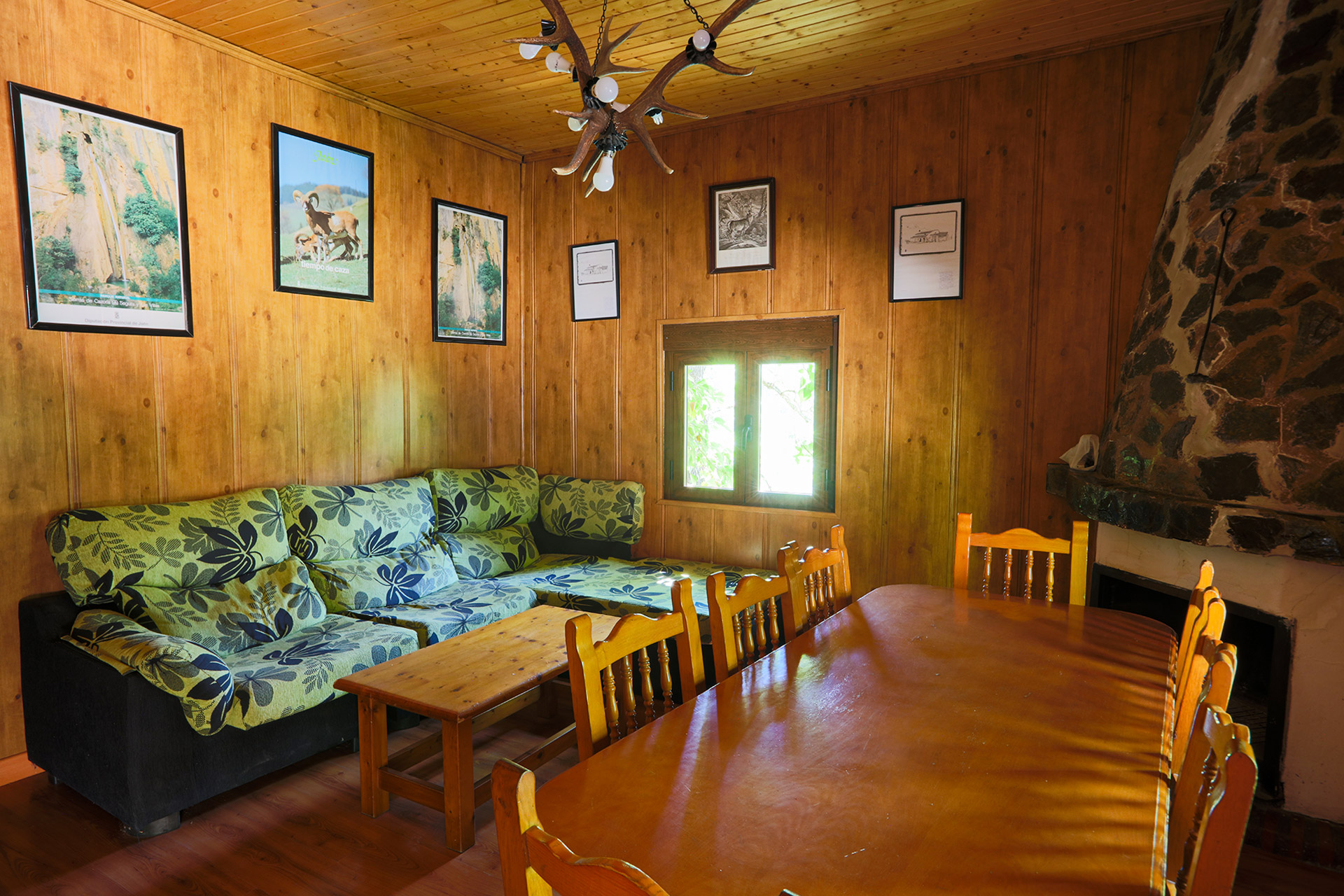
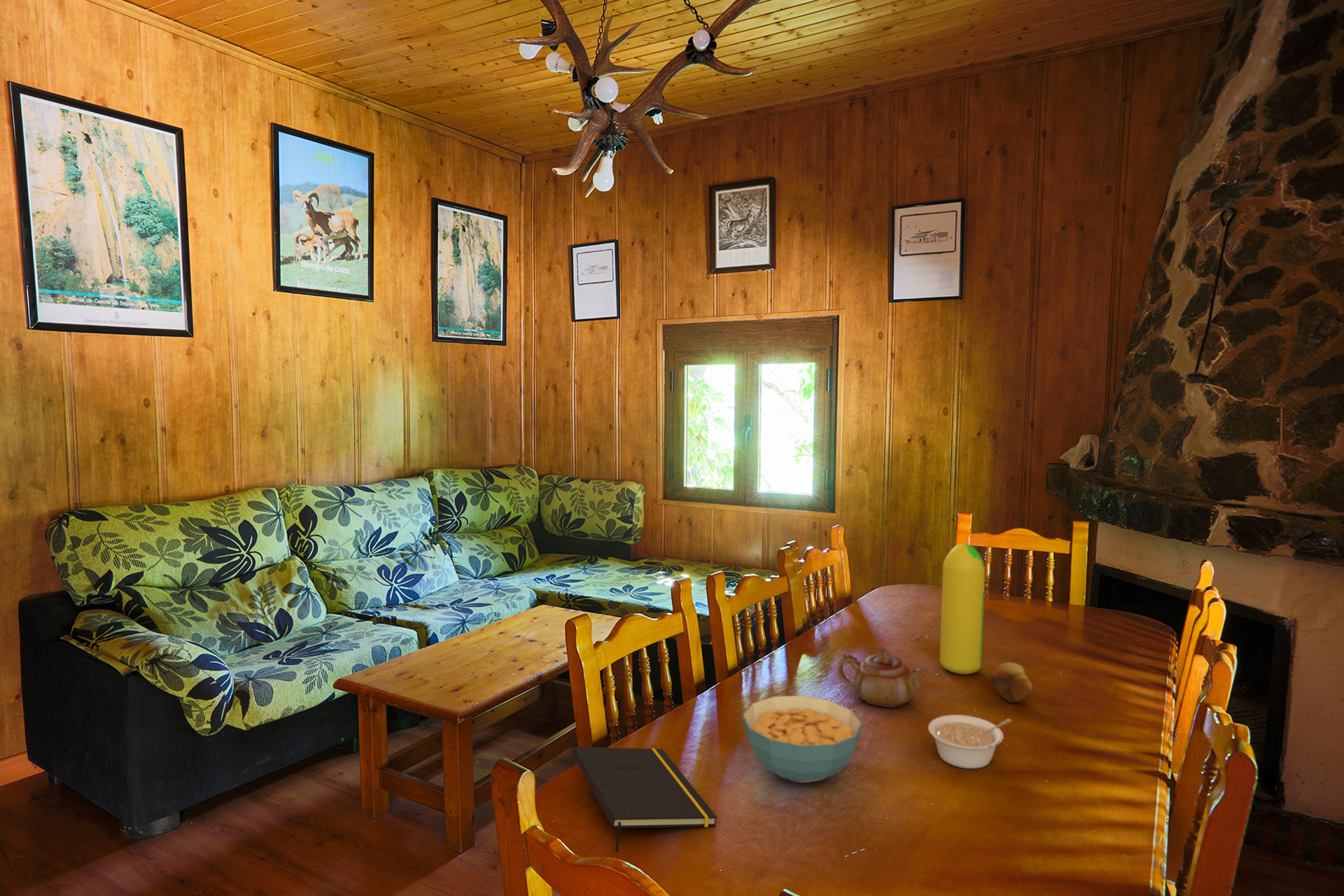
+ notepad [571,746,717,853]
+ fruit [991,661,1033,703]
+ legume [928,714,1013,769]
+ teapot [837,647,928,708]
+ bottle [939,543,986,675]
+ cereal bowl [742,694,863,783]
